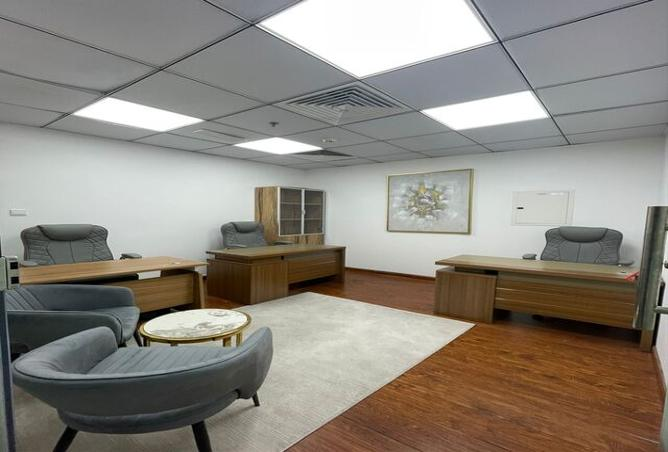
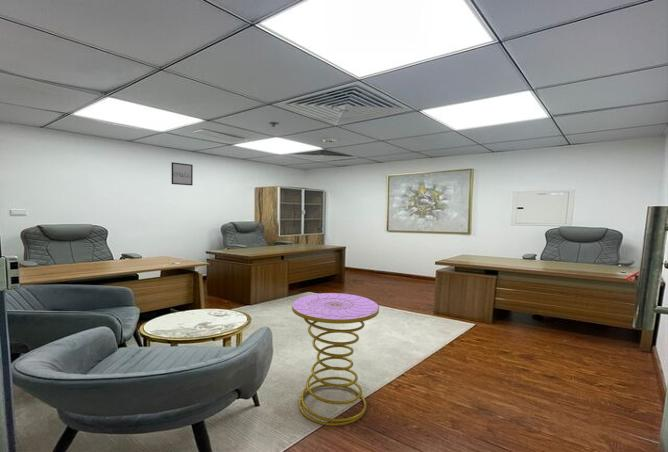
+ wall art [171,161,194,186]
+ side table [291,292,380,427]
